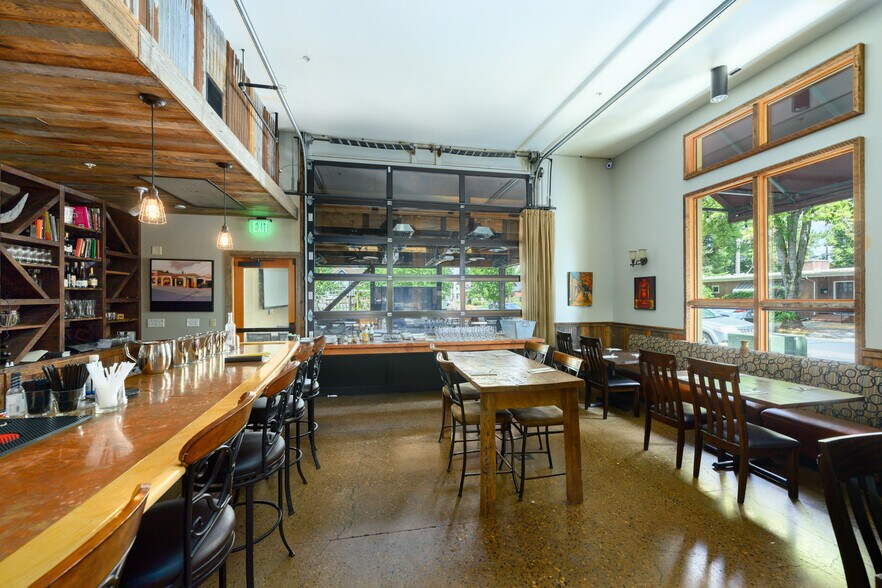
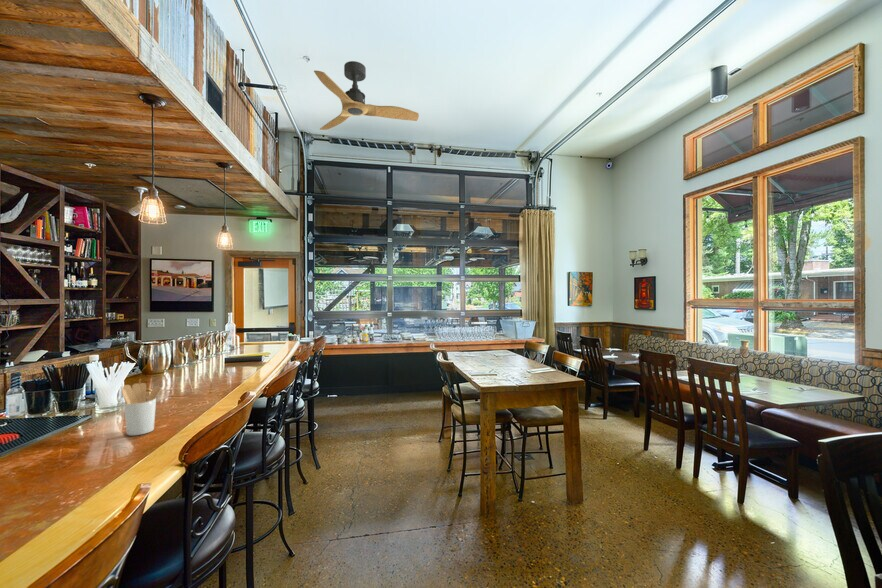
+ ceiling fan [313,60,420,131]
+ utensil holder [121,382,162,436]
